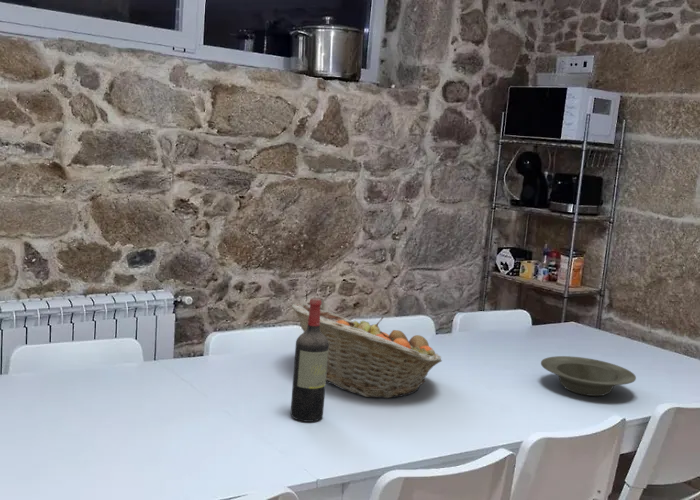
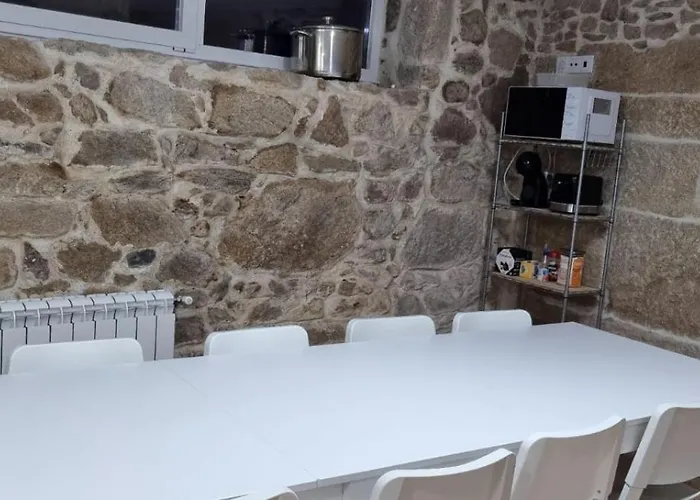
- fruit basket [291,302,443,399]
- wine bottle [290,297,329,423]
- bowl [540,355,637,397]
